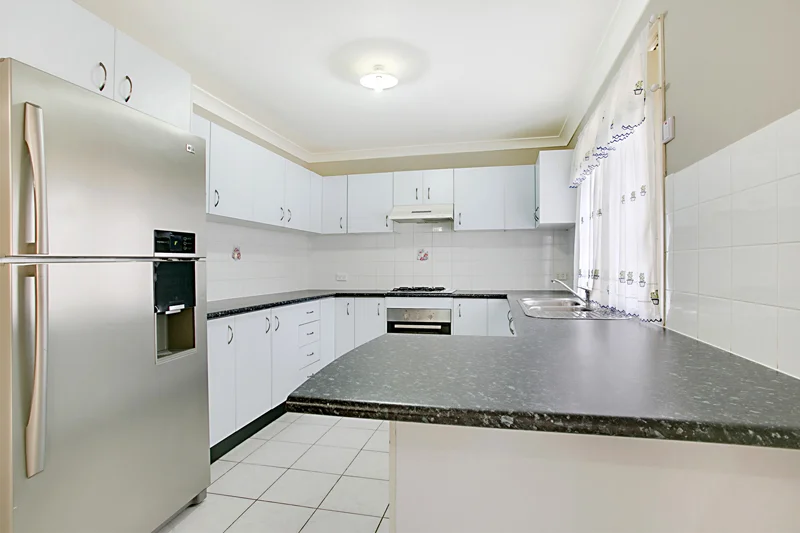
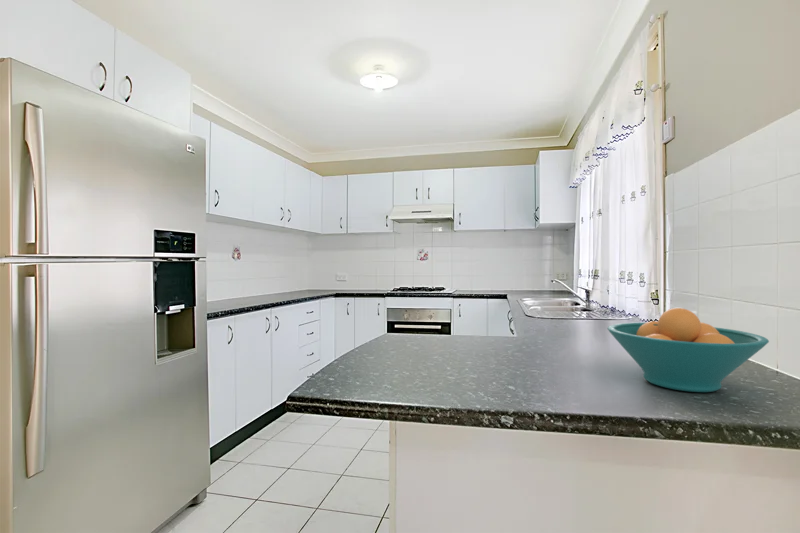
+ fruit bowl [606,307,770,393]
